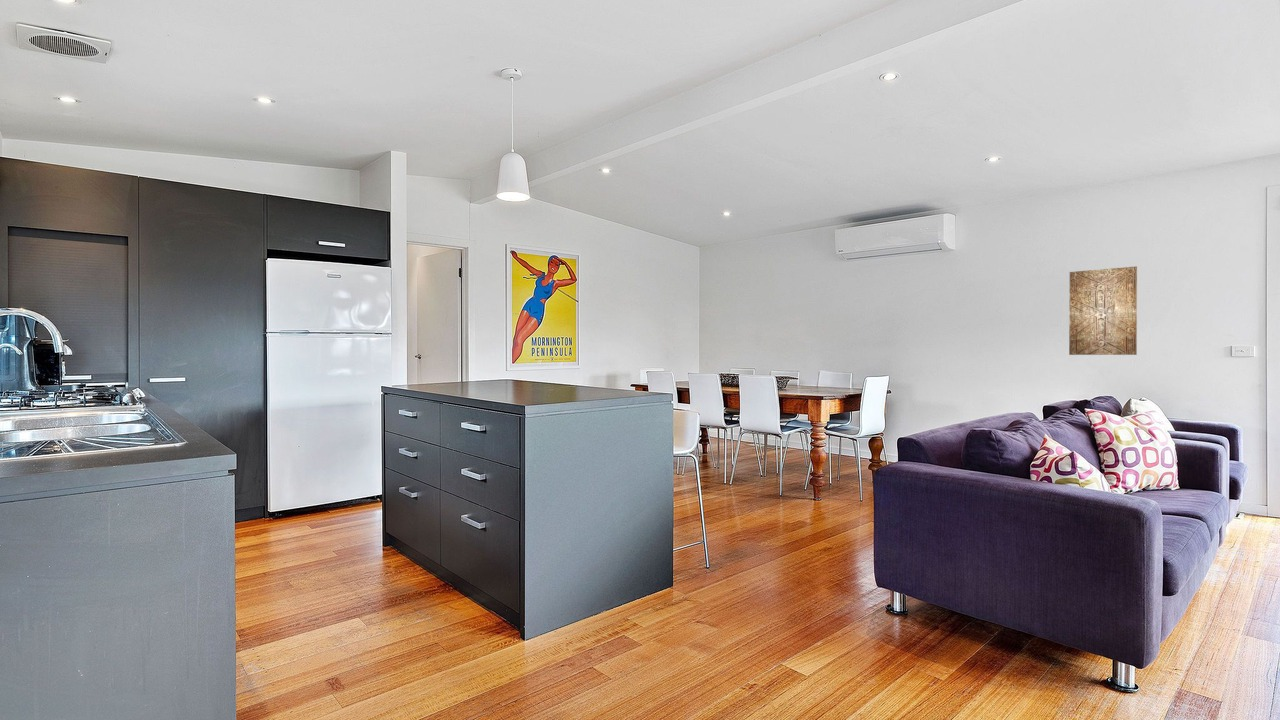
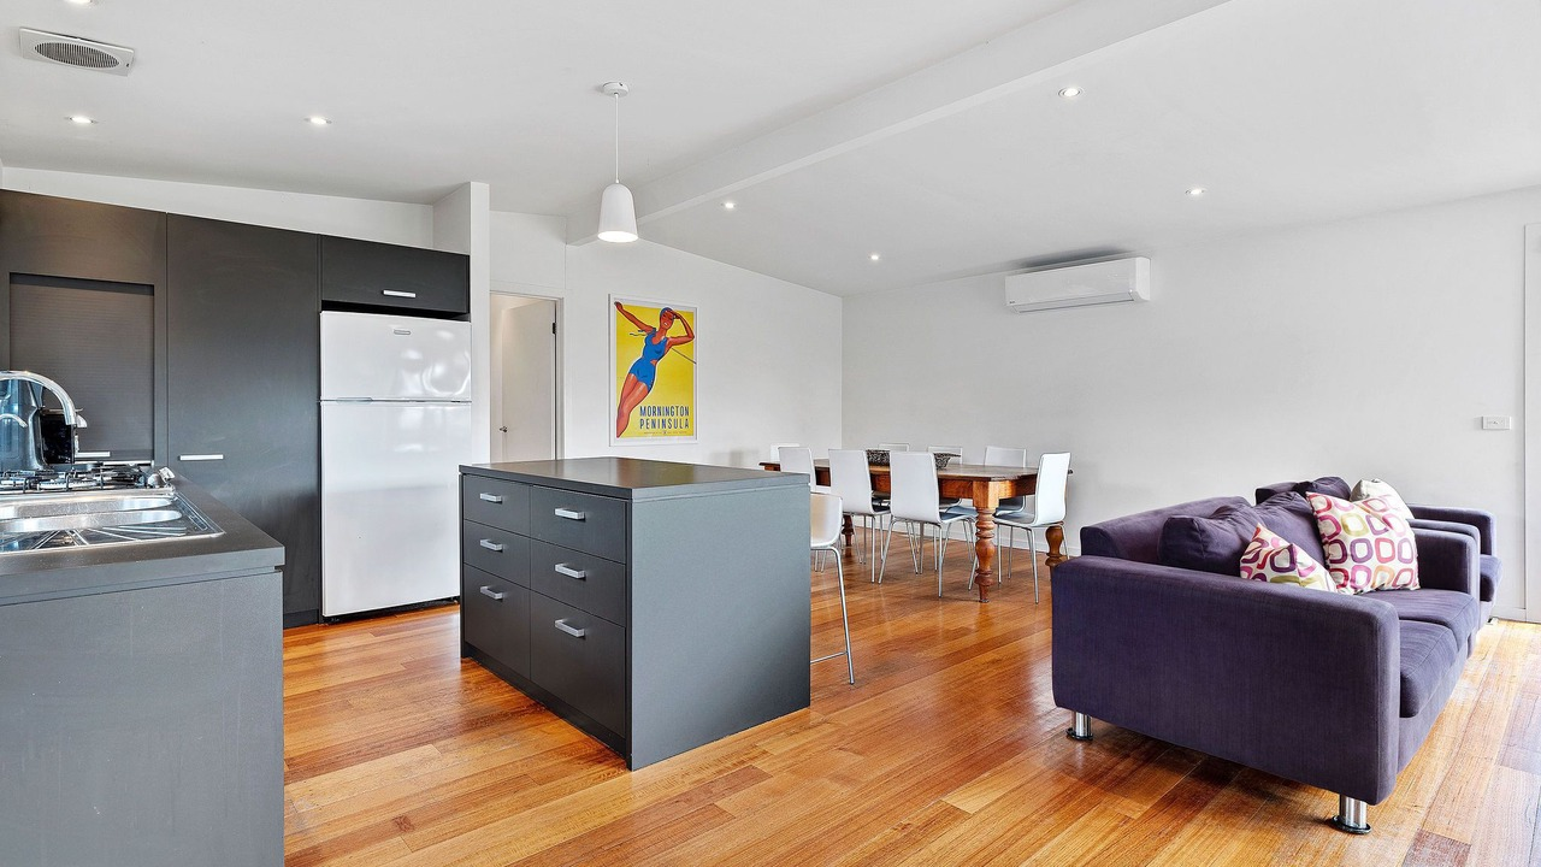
- wall art [1068,265,1138,356]
